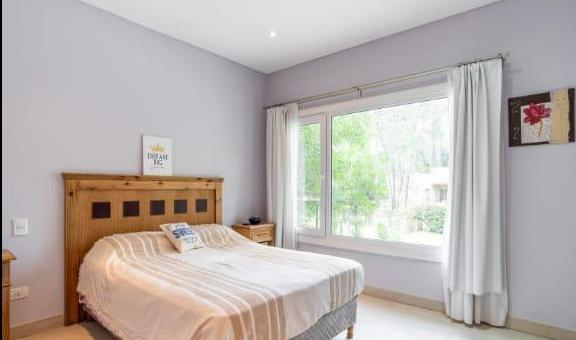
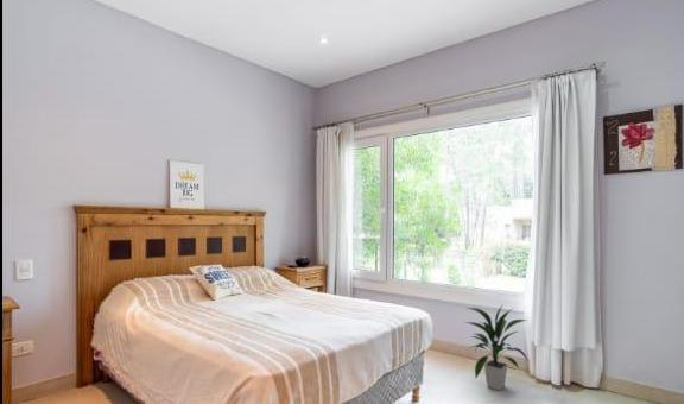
+ indoor plant [464,303,531,392]
